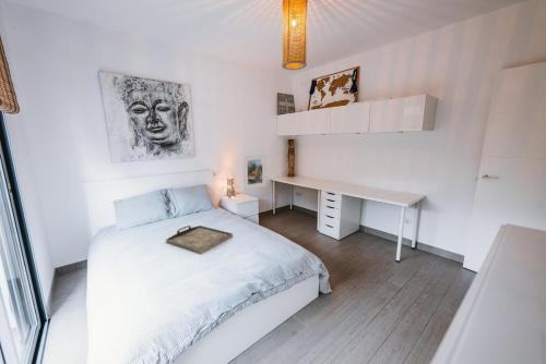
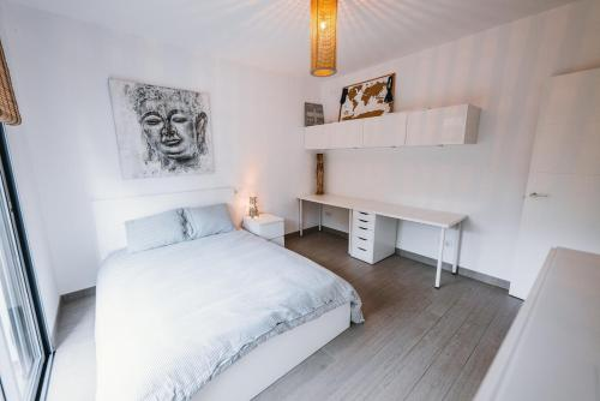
- serving tray [165,225,234,255]
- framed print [241,154,268,191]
